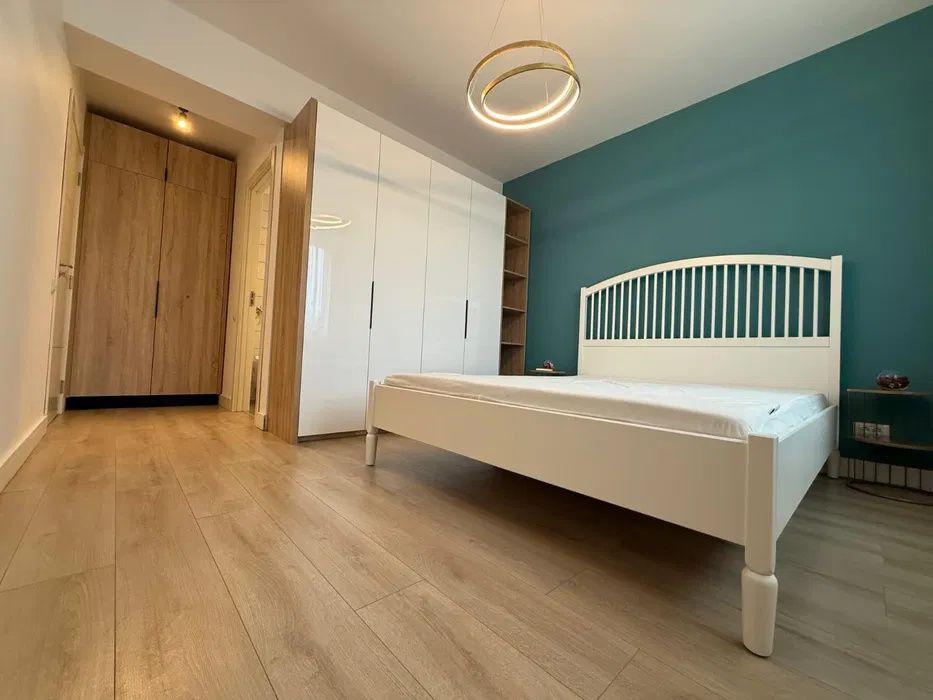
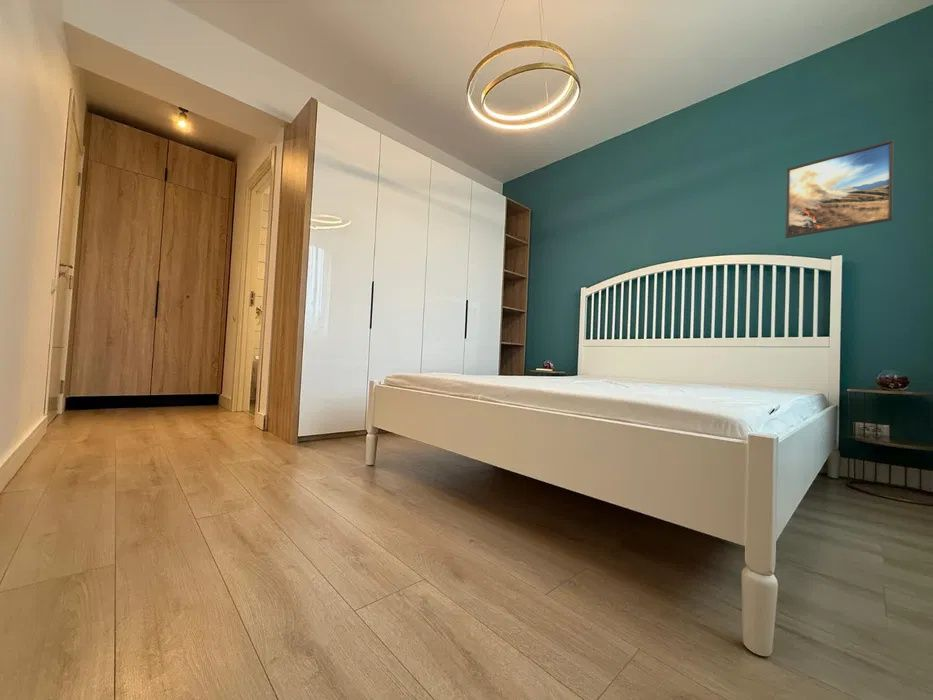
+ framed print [784,139,895,239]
